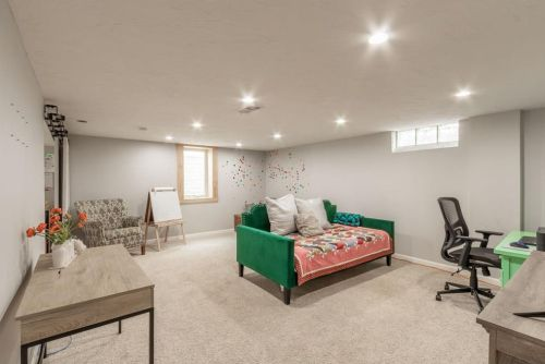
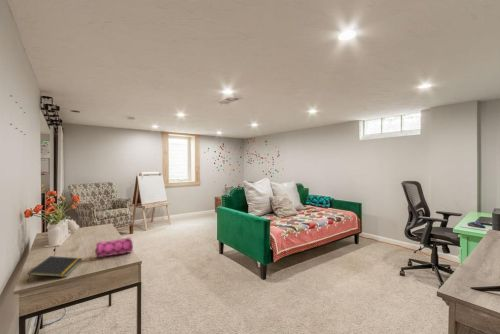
+ notepad [26,255,83,283]
+ pencil case [94,237,134,258]
